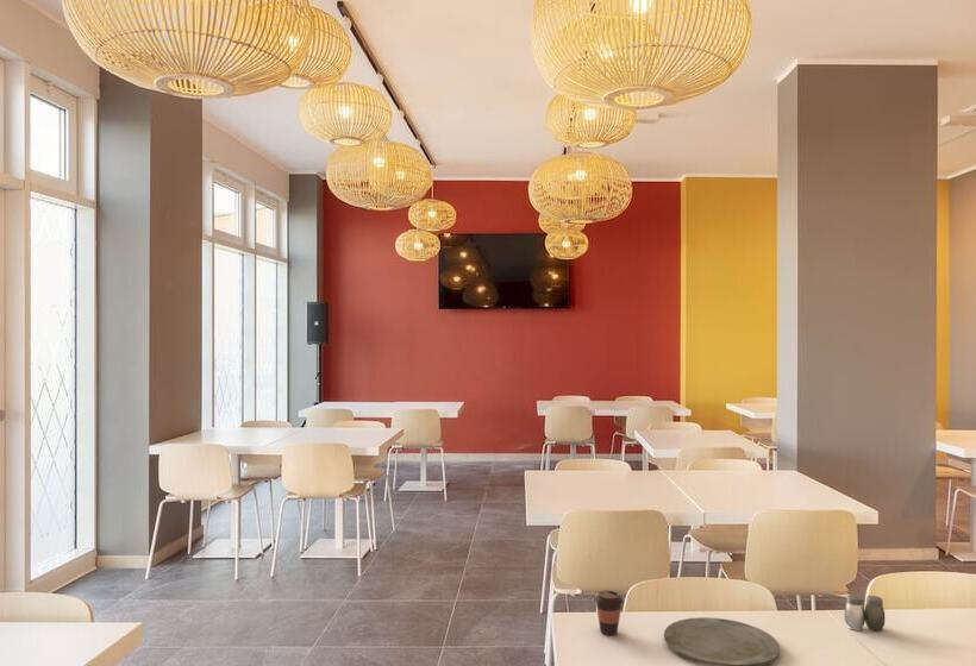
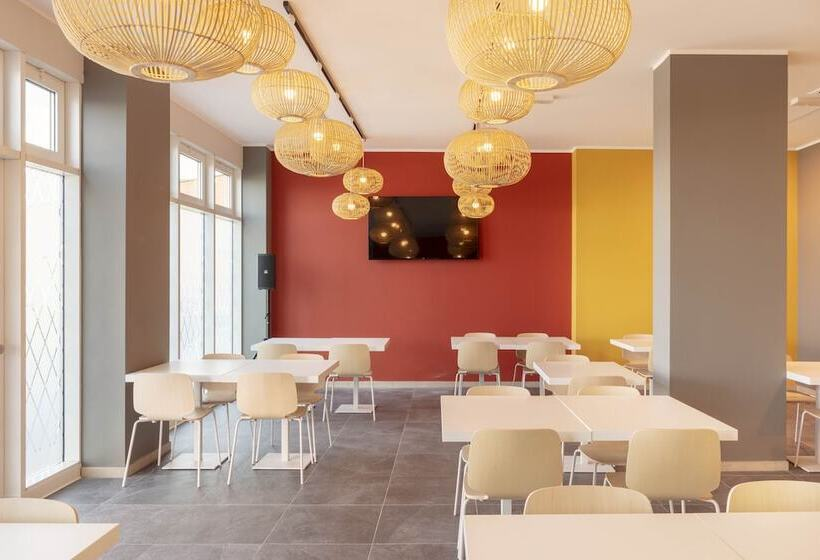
- coffee cup [593,589,625,636]
- salt and pepper shaker [844,593,886,633]
- plate [663,616,781,666]
